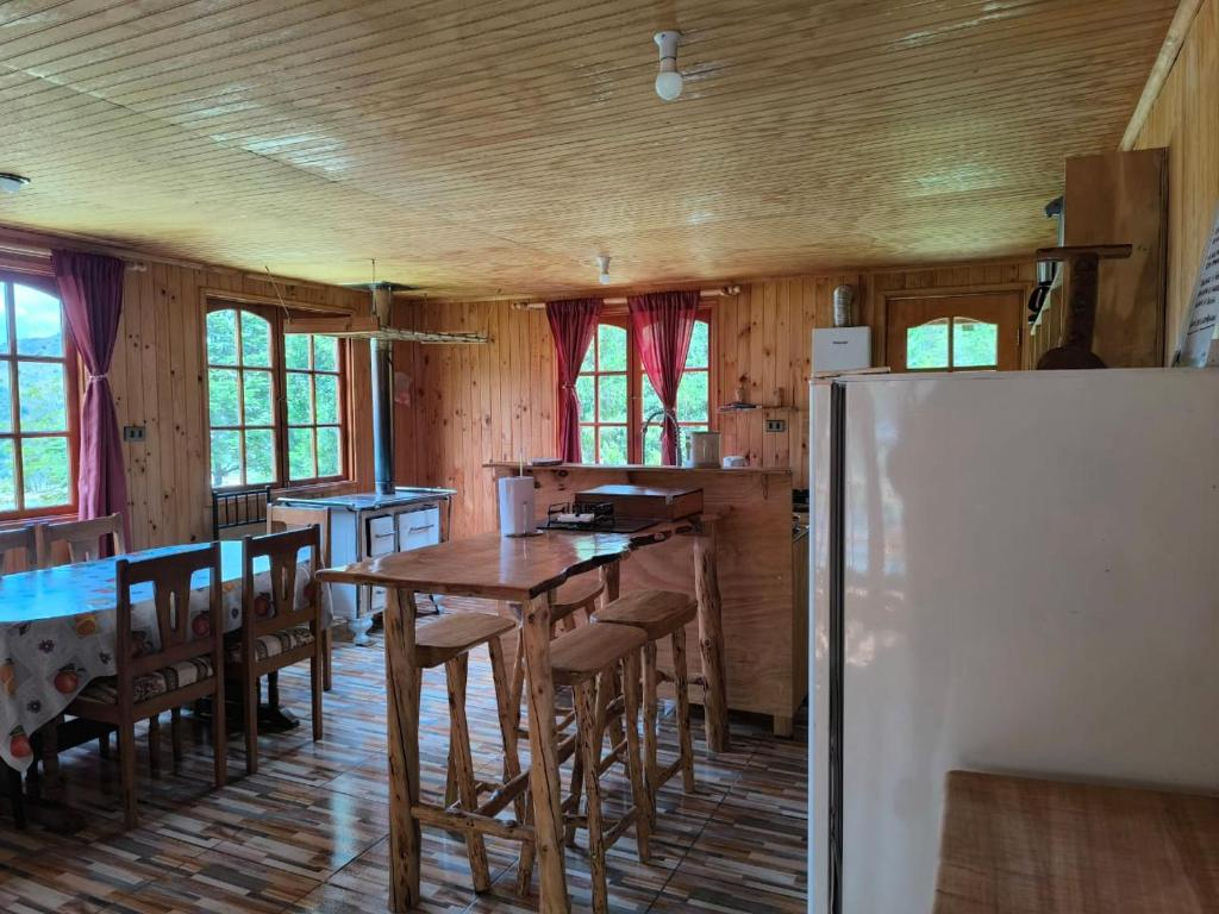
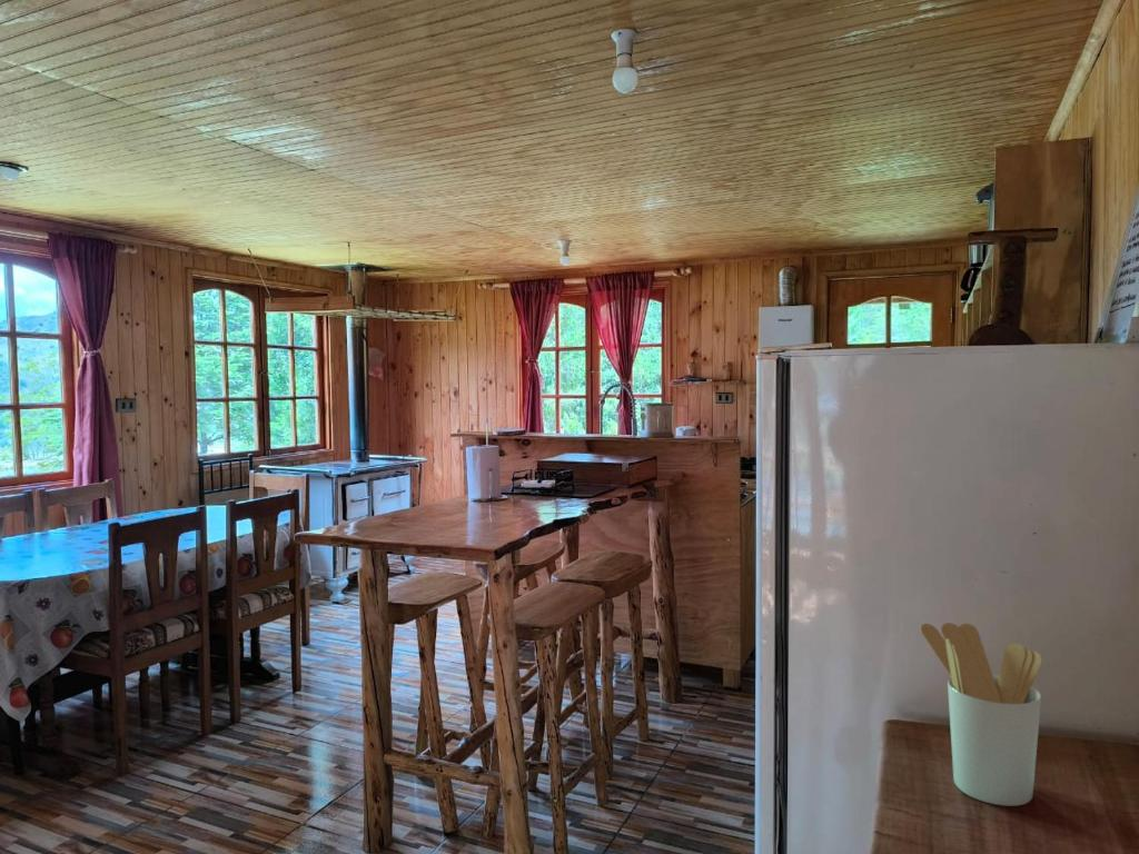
+ utensil holder [919,622,1043,807]
